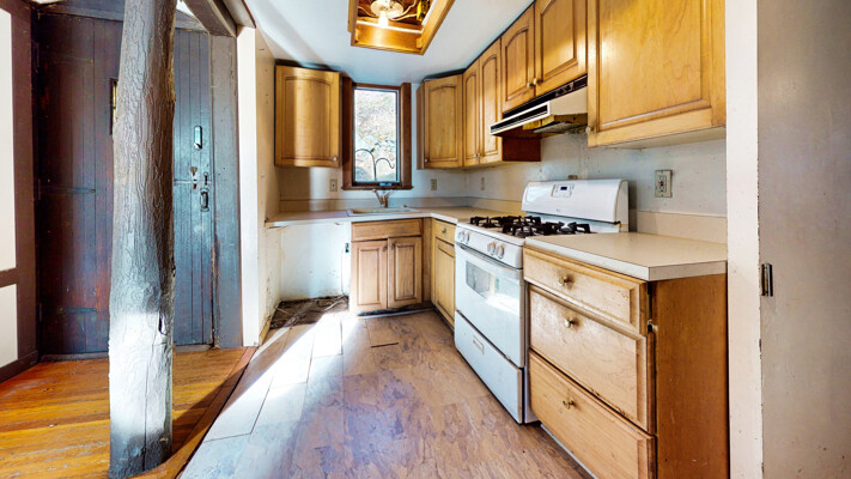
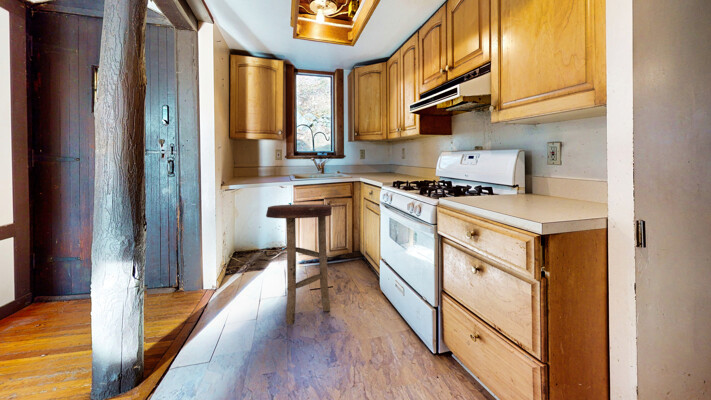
+ stool [265,203,333,326]
